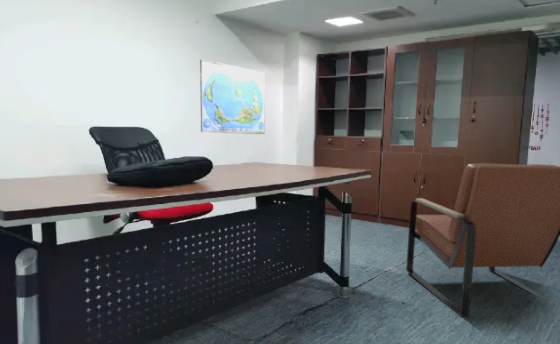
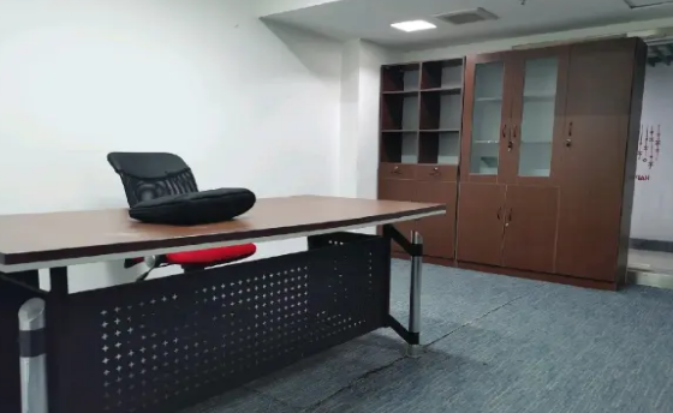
- world map [199,58,266,135]
- armchair [405,162,560,317]
